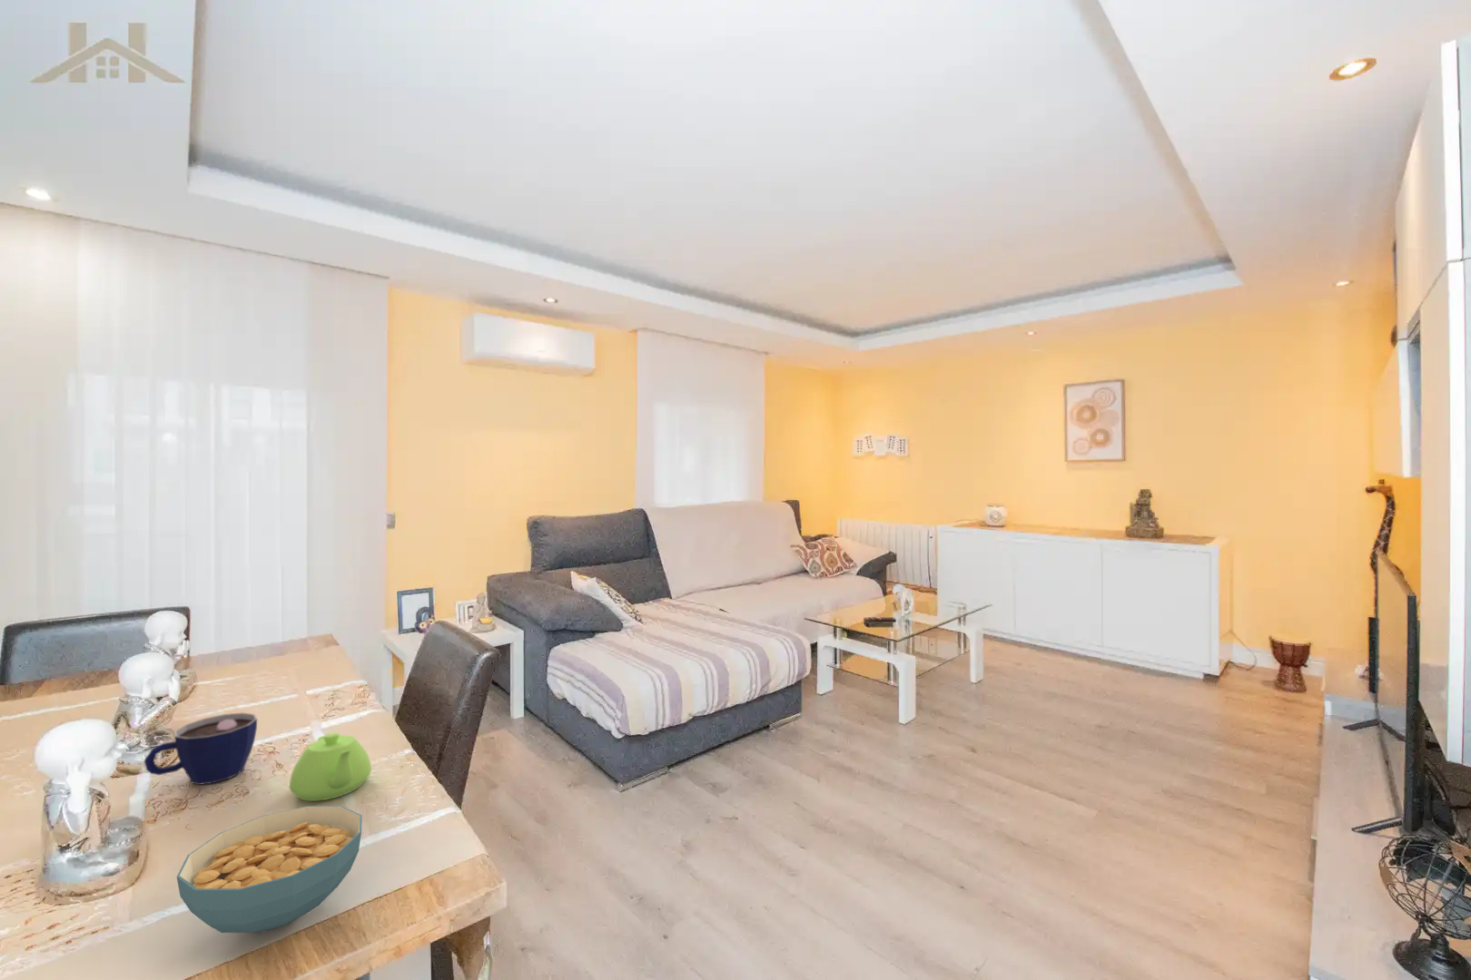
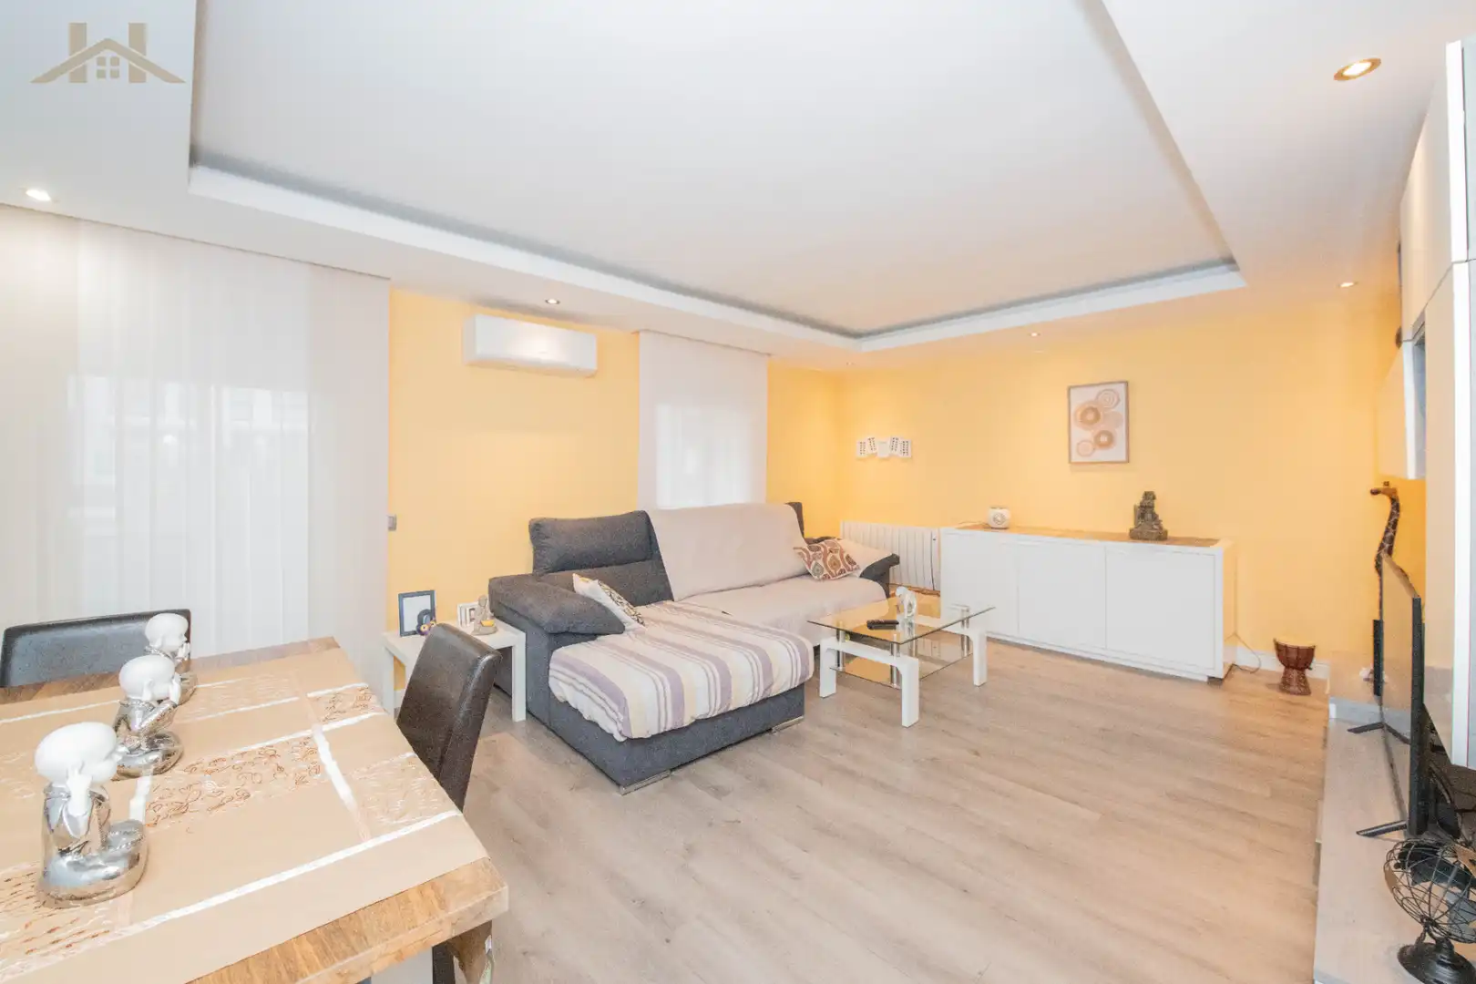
- cereal bowl [176,805,363,934]
- teapot [289,732,372,802]
- cup [143,711,258,785]
